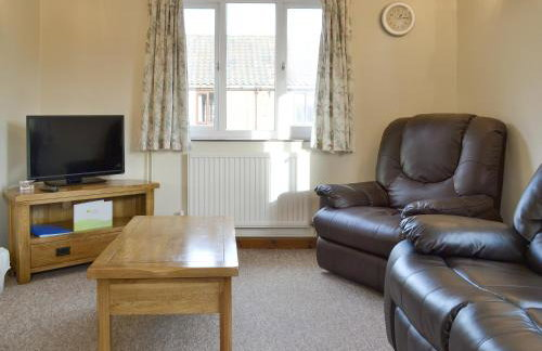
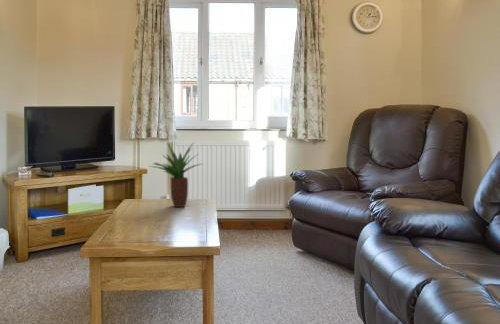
+ potted plant [148,141,202,208]
